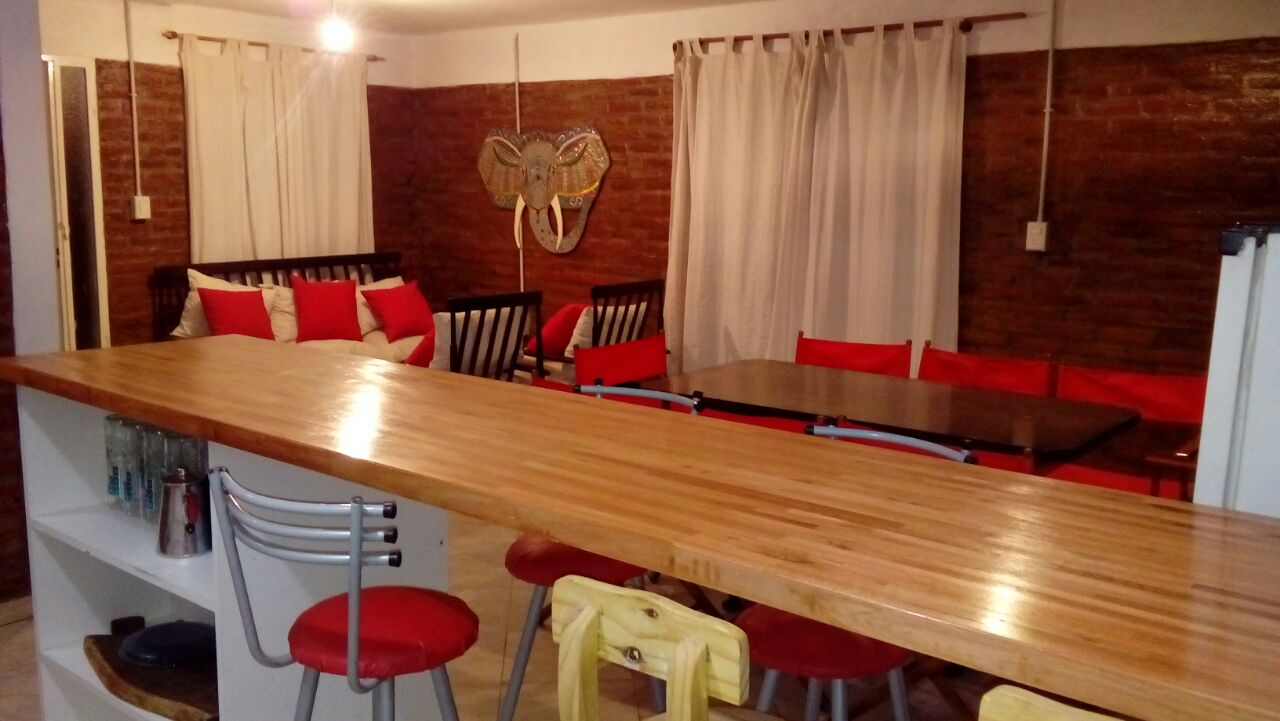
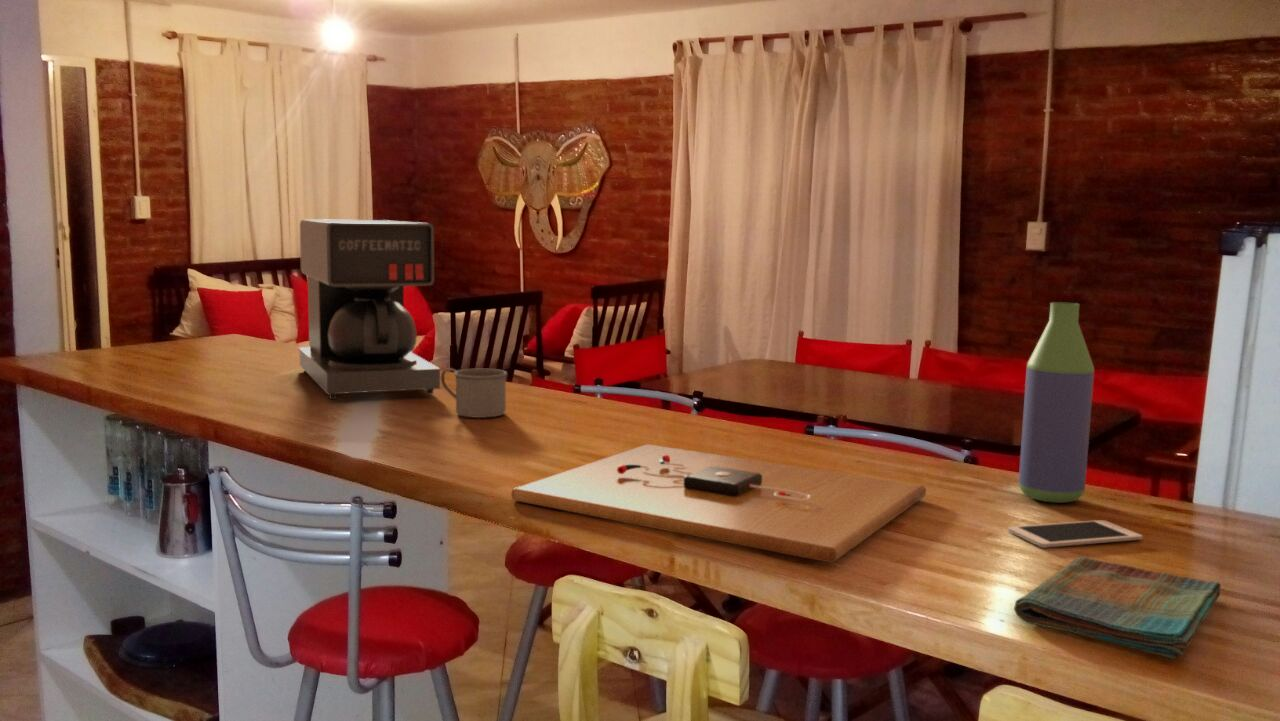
+ cell phone [1007,519,1144,549]
+ mug [440,367,508,419]
+ bottle [1018,301,1095,504]
+ coffee maker [298,218,441,400]
+ dish towel [1013,555,1222,660]
+ cutting board [510,443,927,564]
